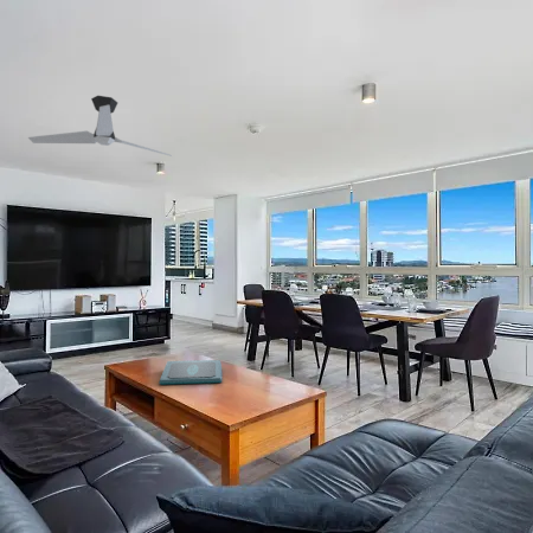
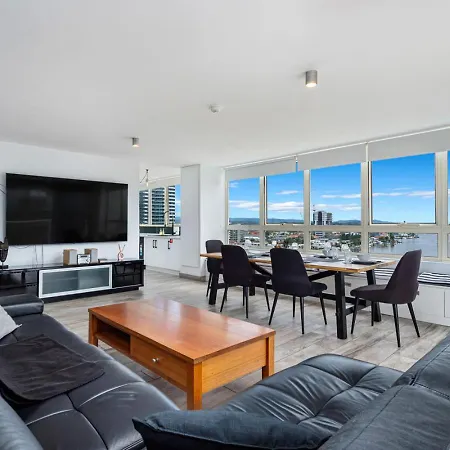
- ceiling fan [27,95,173,158]
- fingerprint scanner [158,359,223,386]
